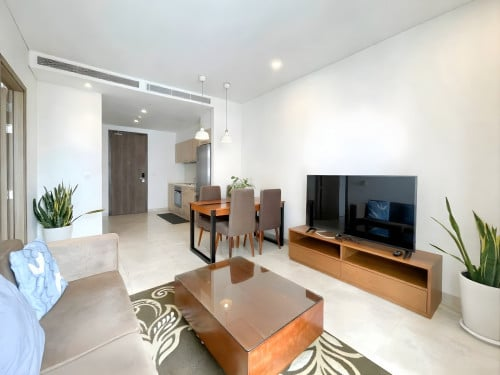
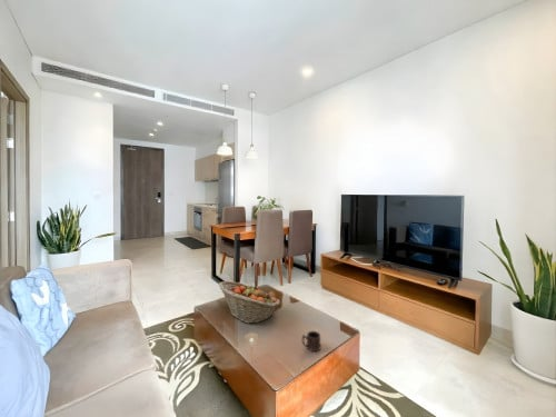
+ fruit basket [218,280,281,325]
+ mug [300,330,322,353]
